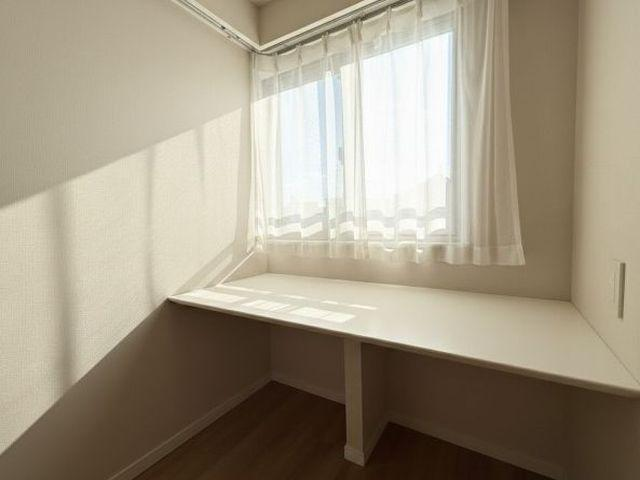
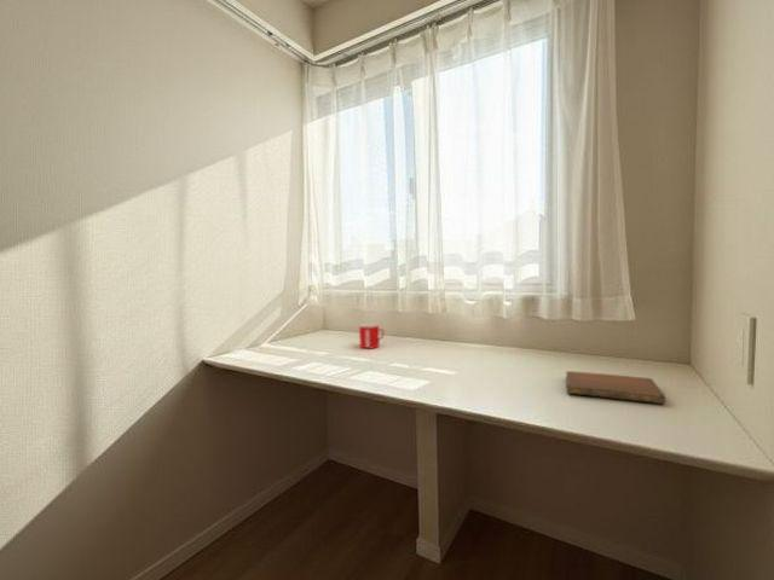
+ mug [358,323,385,349]
+ notebook [565,370,666,405]
